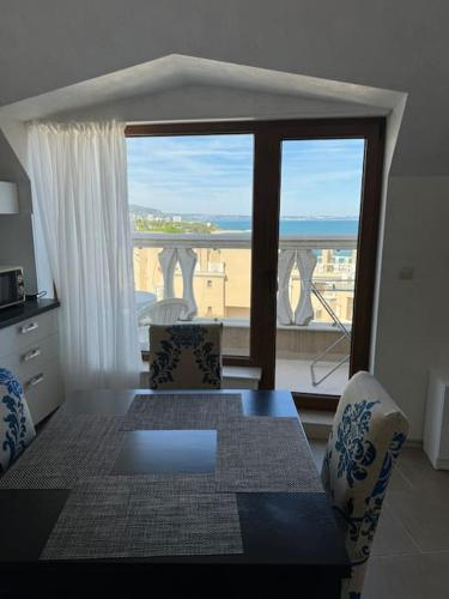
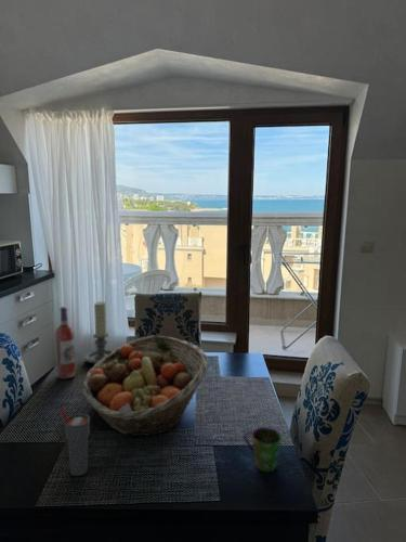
+ cup [243,426,284,473]
+ fruit basket [81,335,210,437]
+ candle holder [83,300,115,365]
+ wine bottle [54,306,77,380]
+ cup [58,404,91,477]
